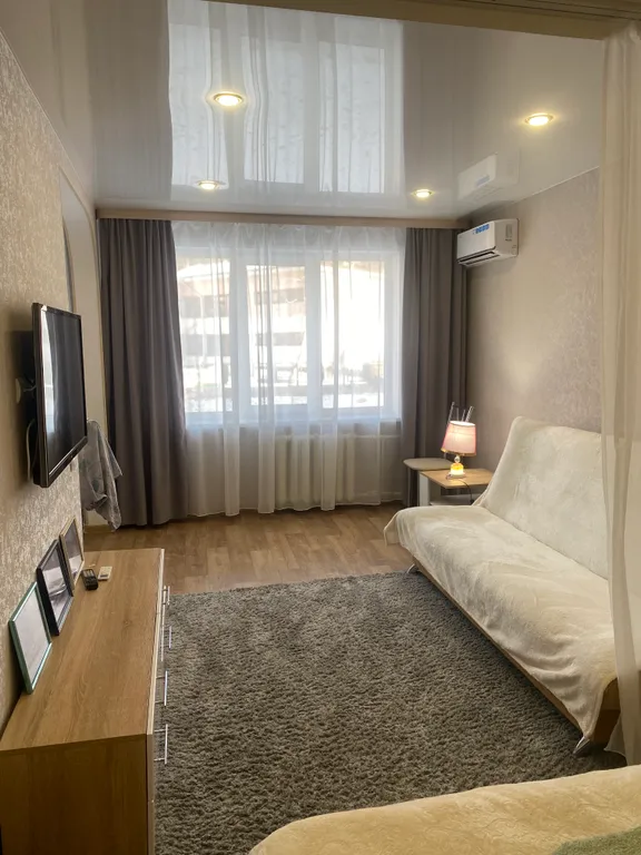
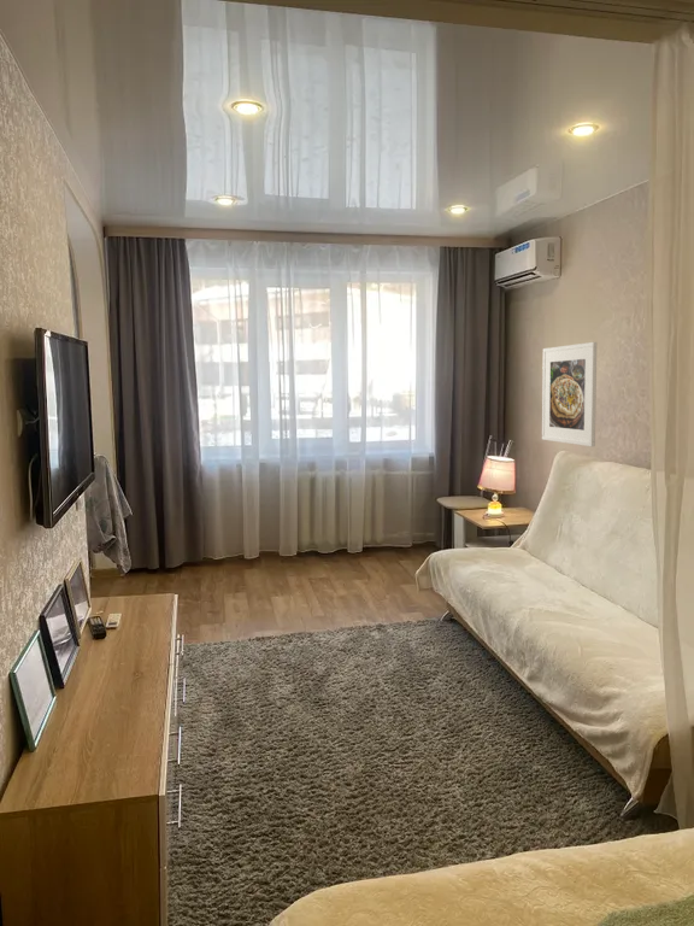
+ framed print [541,341,598,447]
